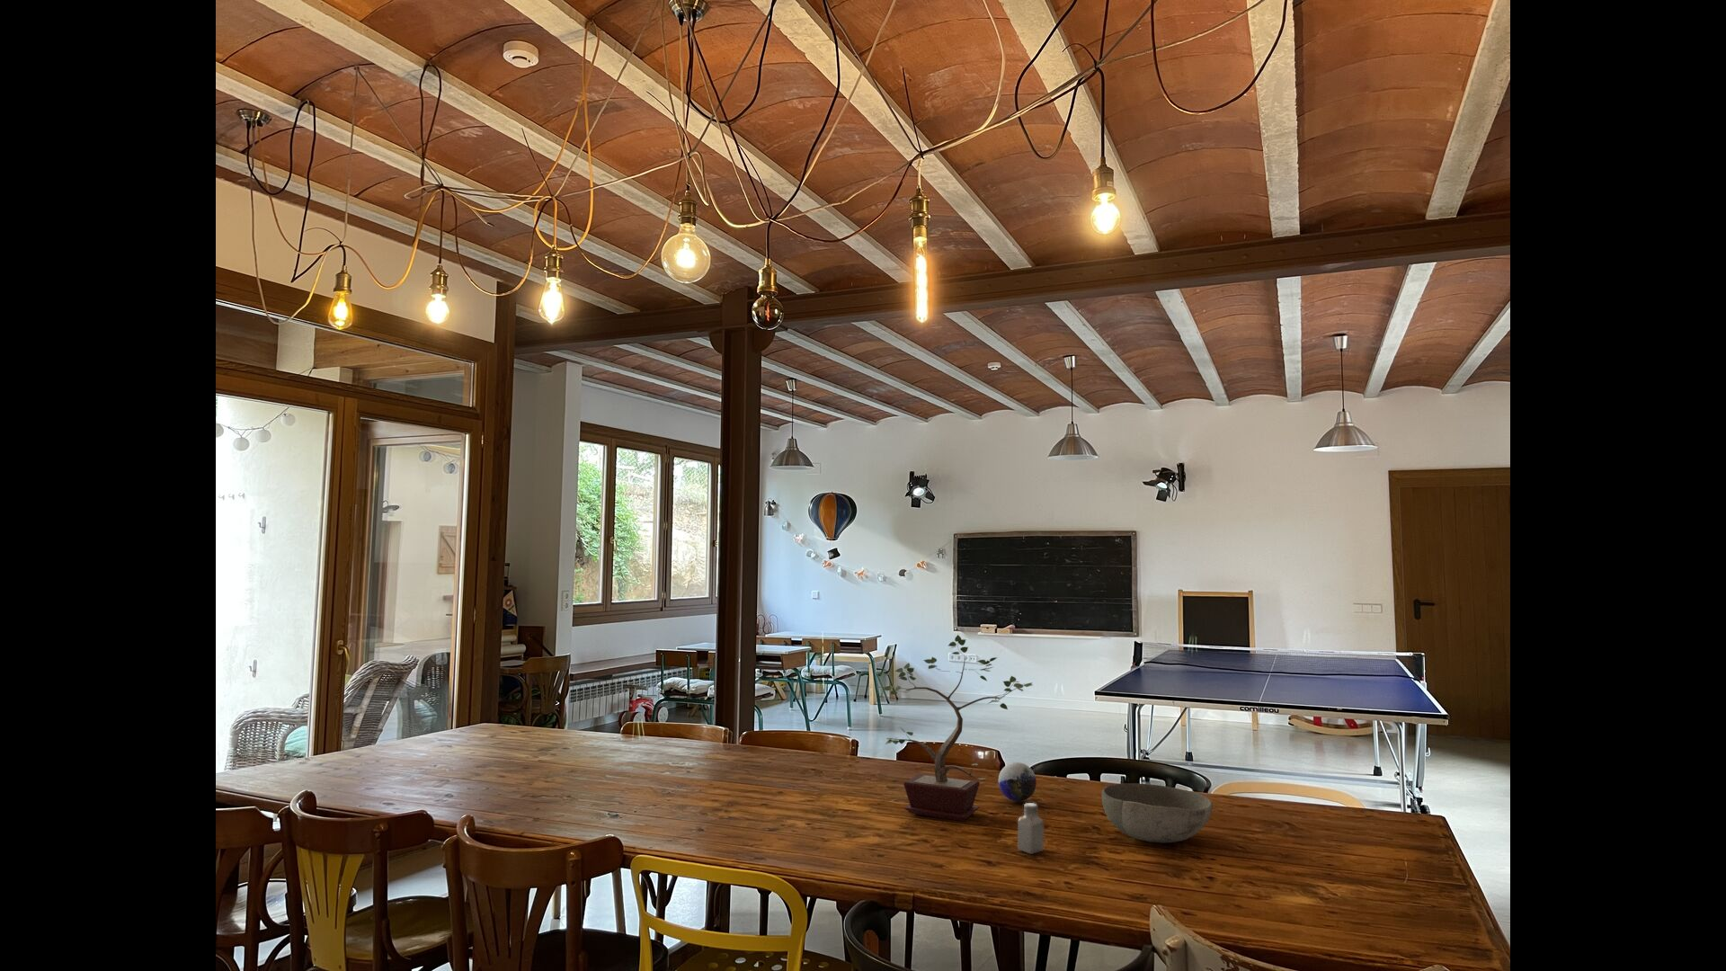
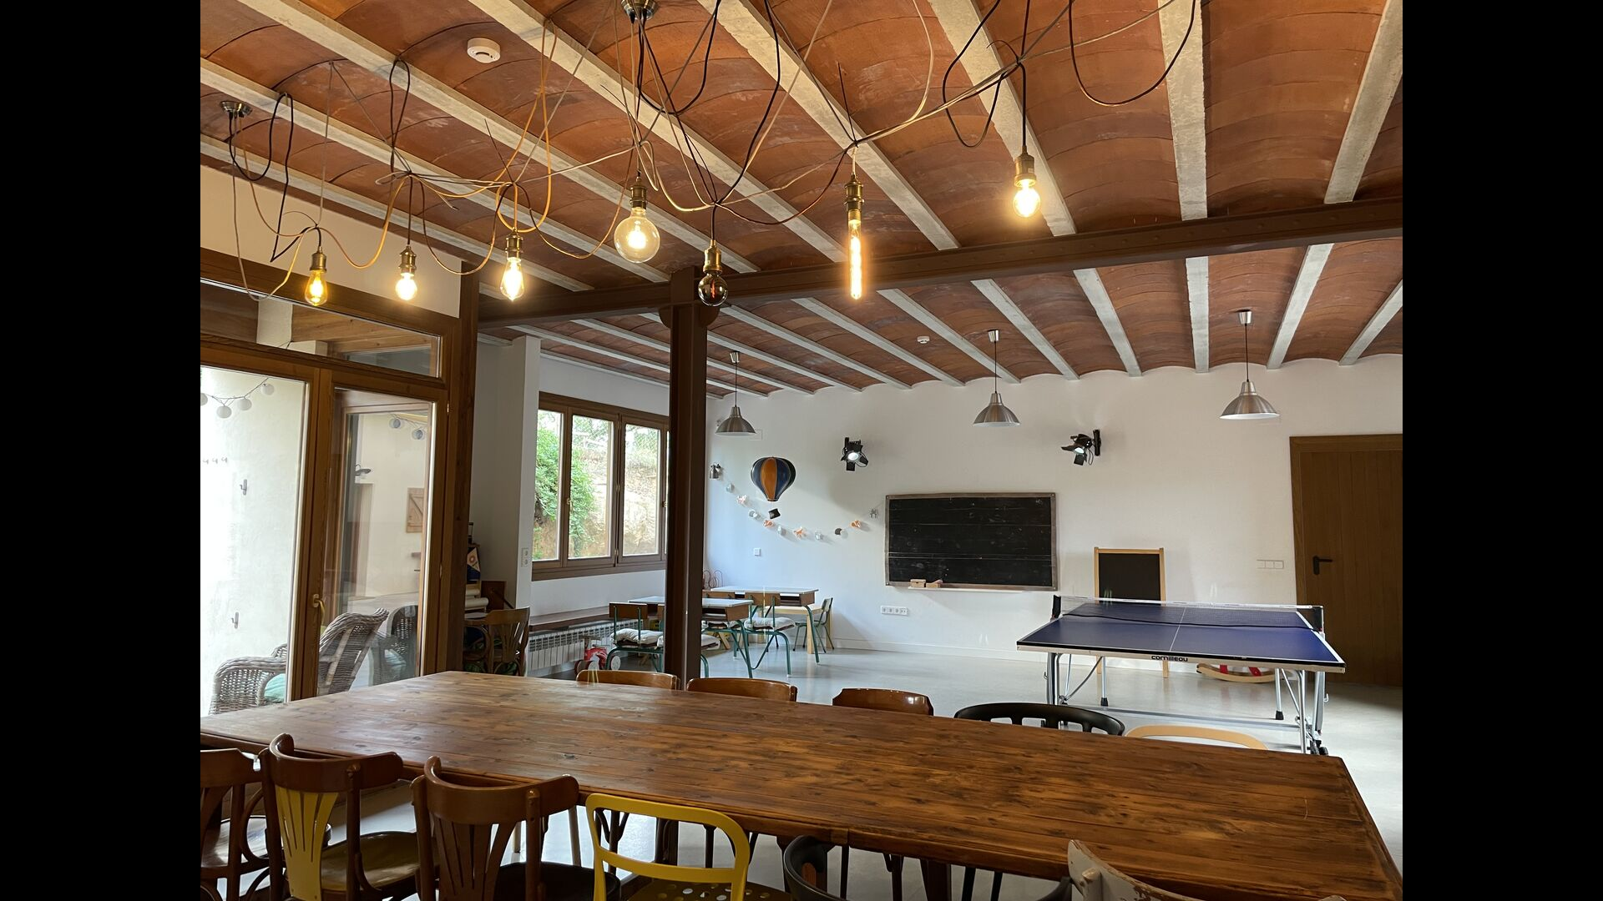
- bowl [1101,782,1214,843]
- potted plant [883,634,1033,822]
- decorative orb [998,761,1037,801]
- saltshaker [1017,801,1044,855]
